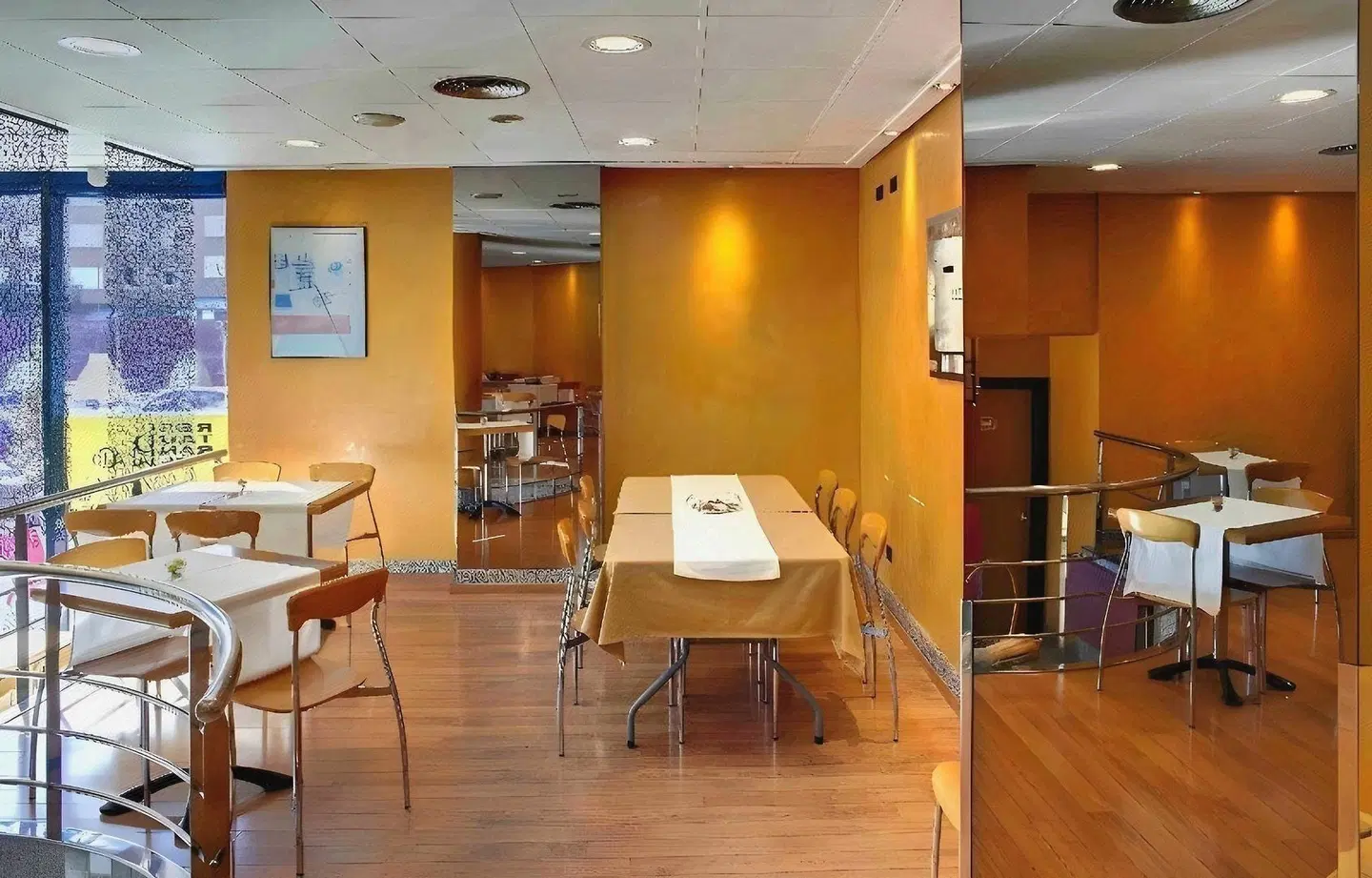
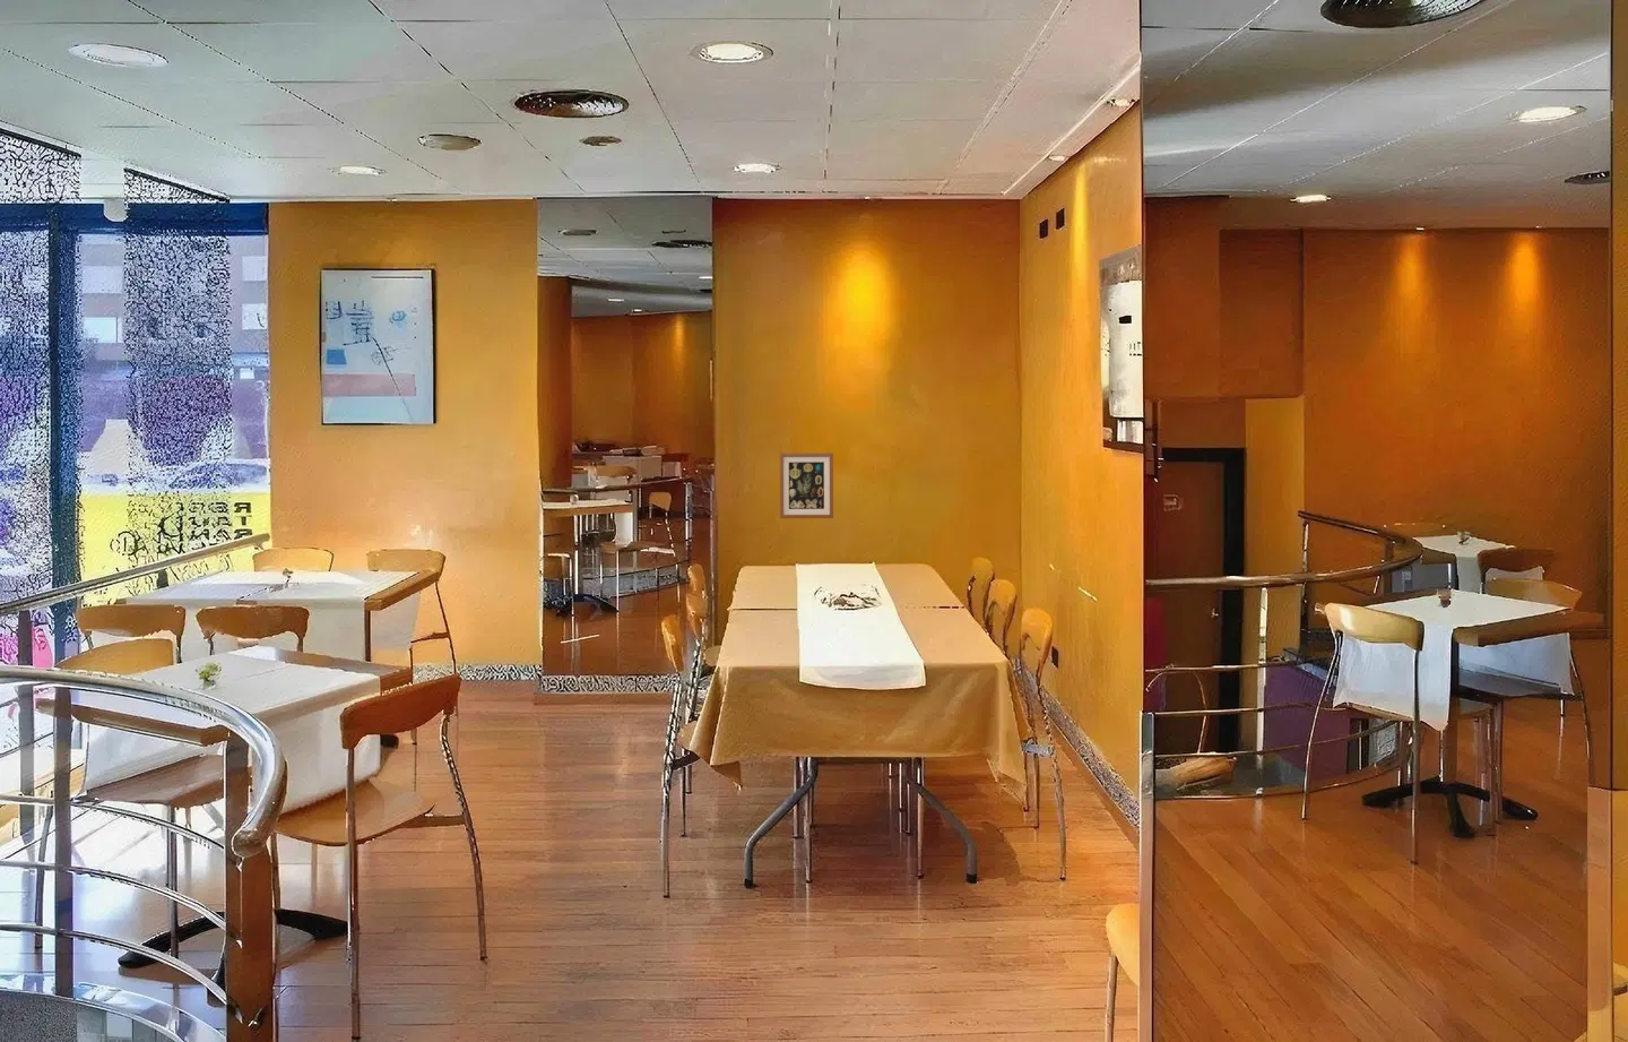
+ wall art [778,451,834,520]
